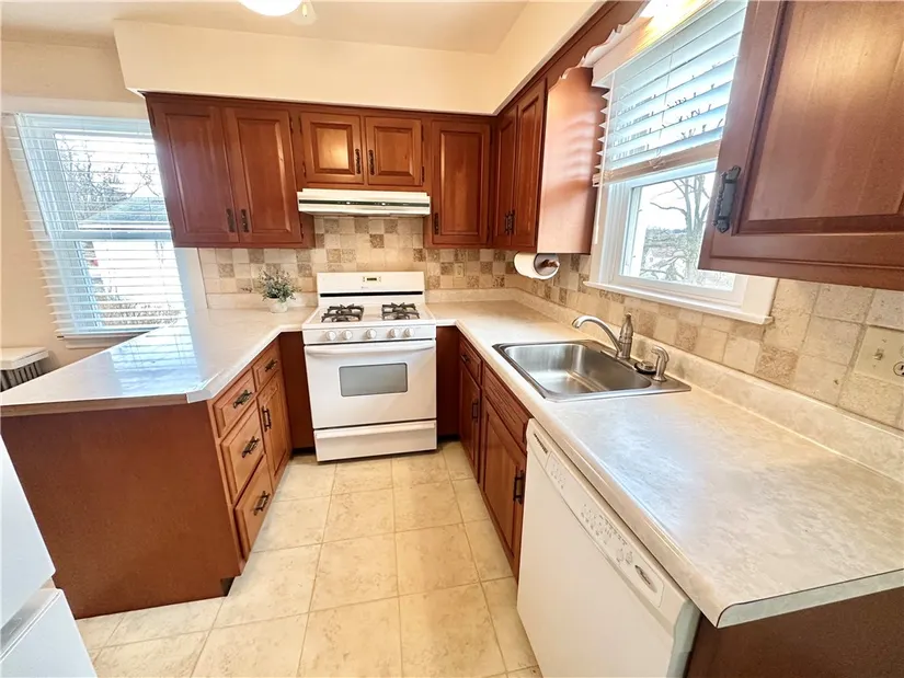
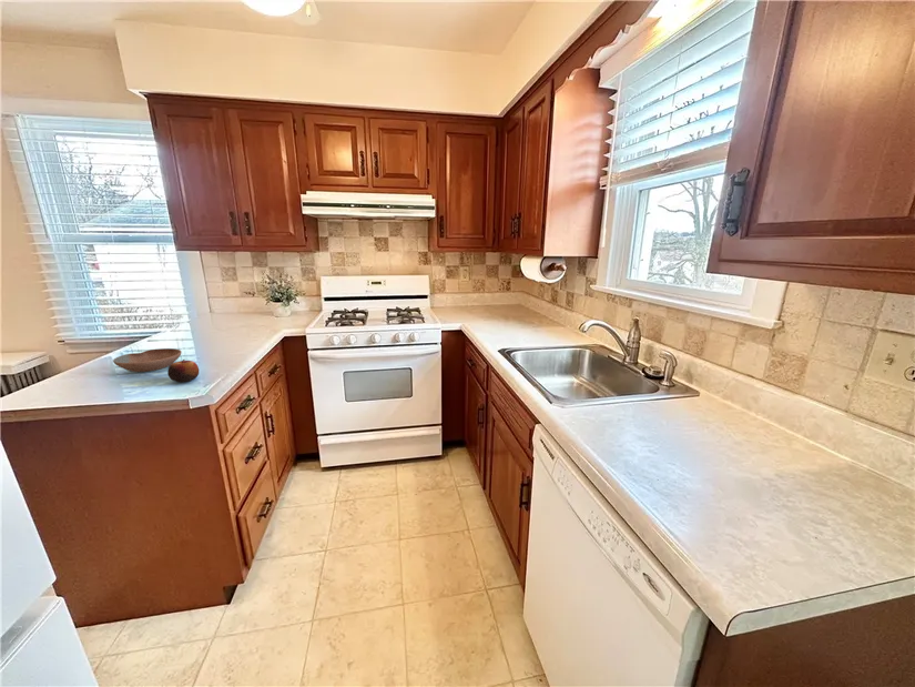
+ bowl [112,347,183,373]
+ apple [166,358,201,384]
